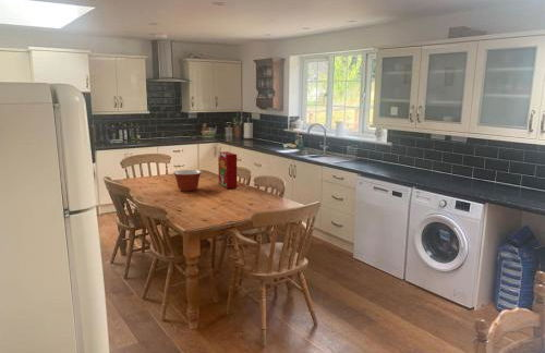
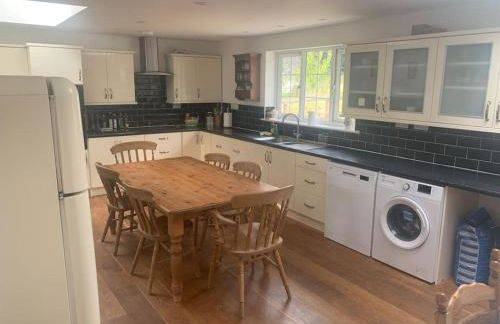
- cereal box [217,150,238,190]
- mixing bowl [172,169,203,193]
